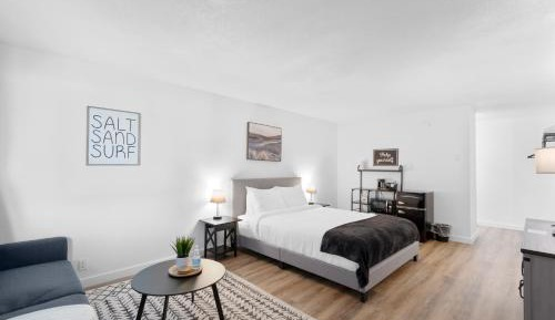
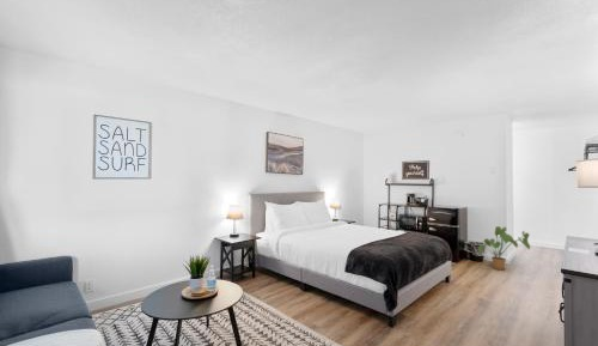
+ house plant [477,225,531,271]
